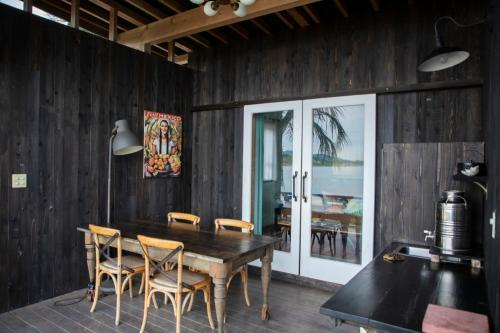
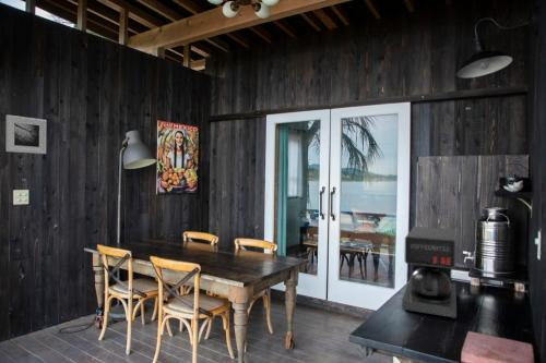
+ coffee maker [401,226,458,320]
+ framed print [4,114,47,155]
